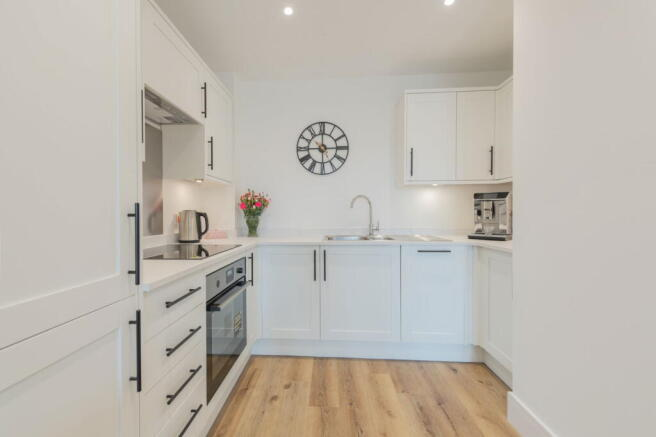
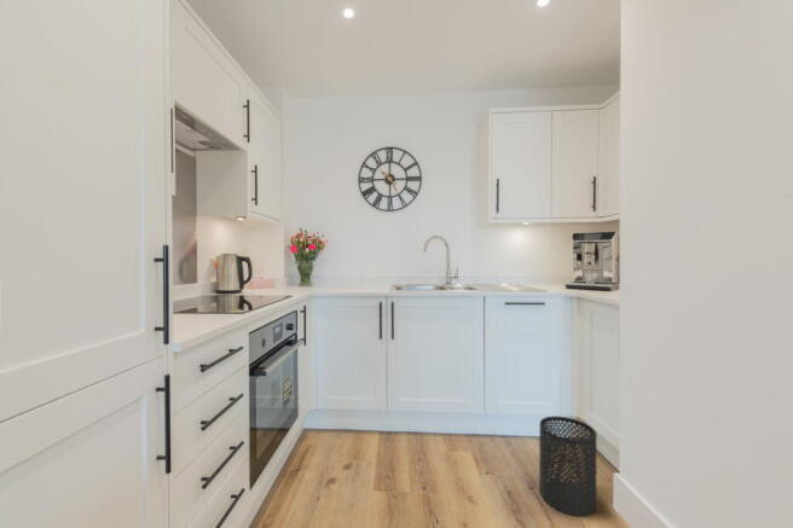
+ trash can [538,416,598,517]
